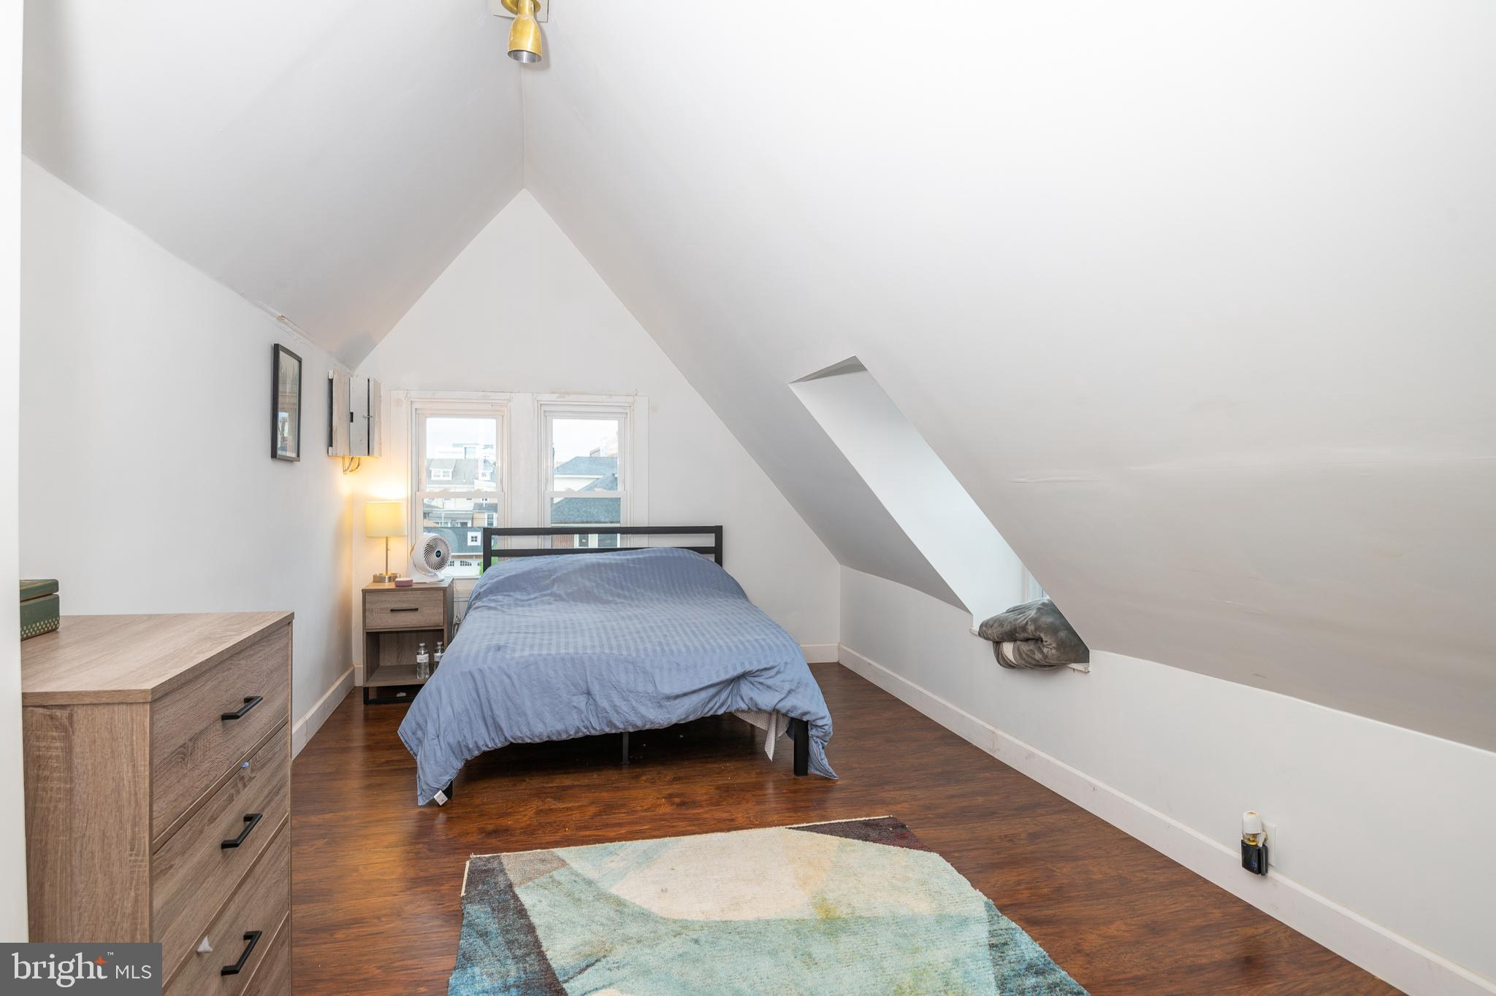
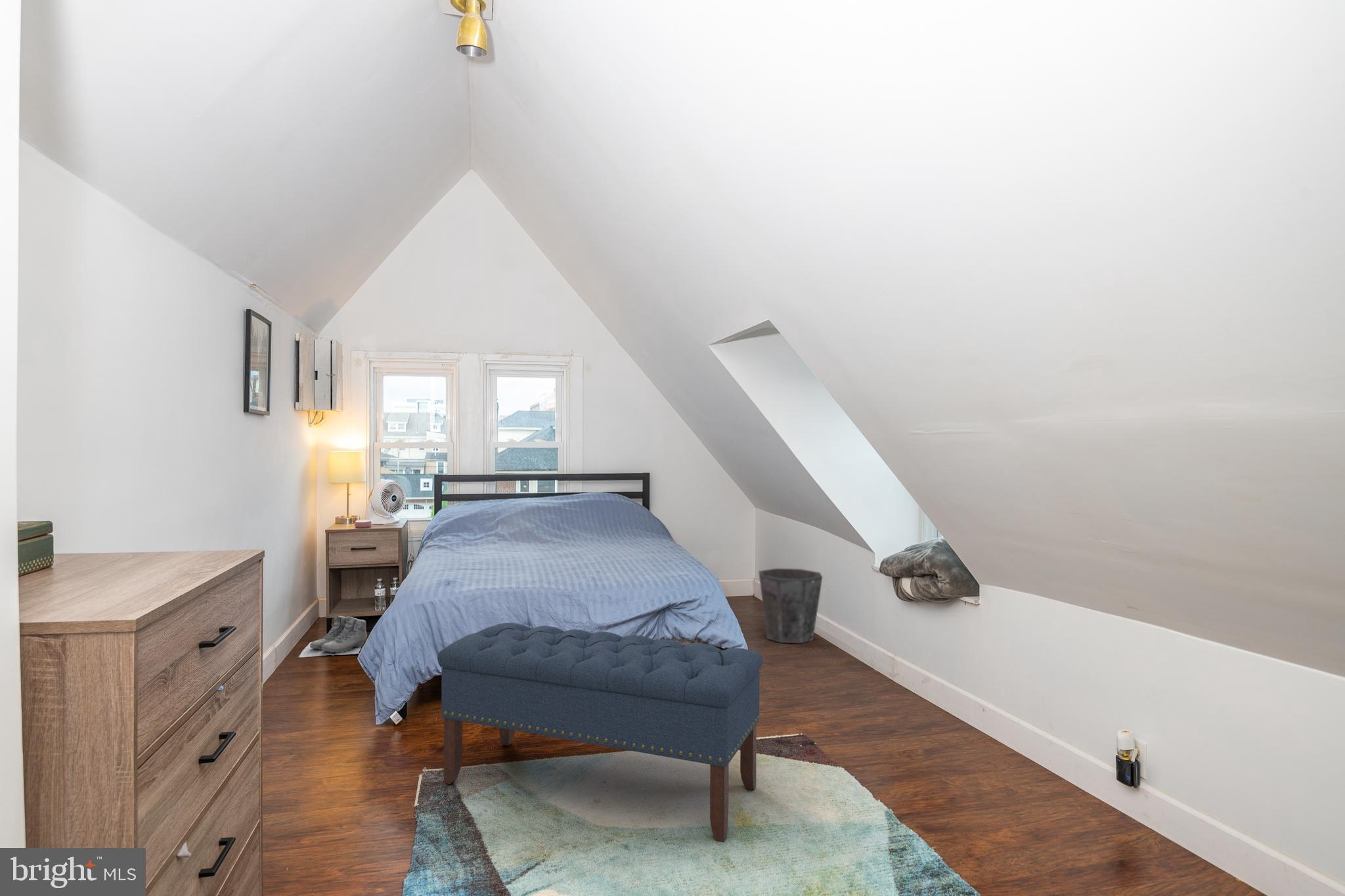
+ waste bin [758,568,823,644]
+ bench [437,622,763,843]
+ boots [298,614,368,658]
